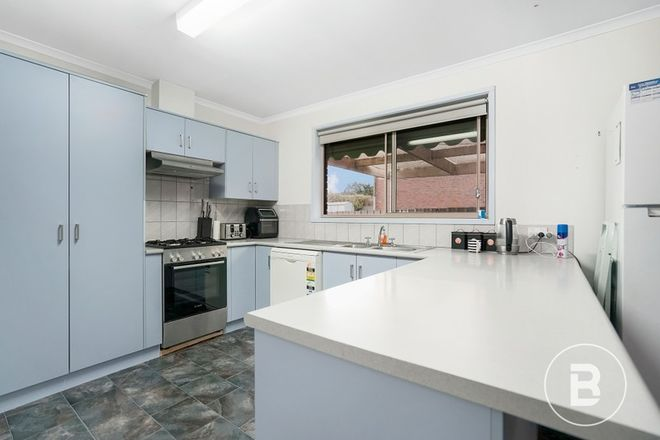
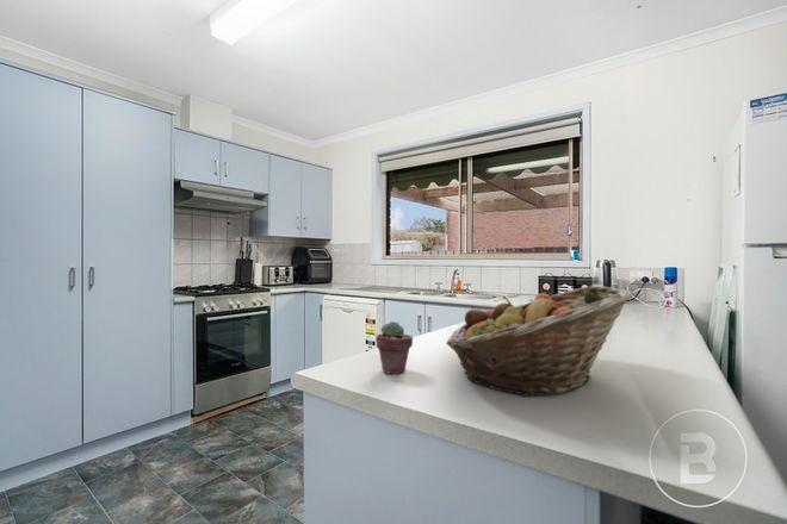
+ potted succulent [374,320,414,375]
+ fruit basket [445,285,634,398]
